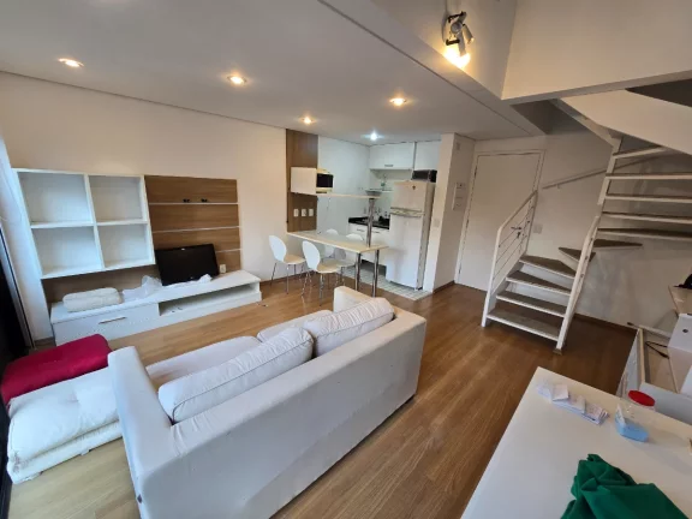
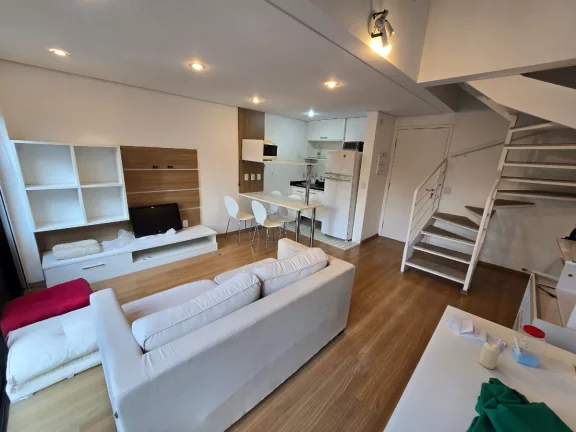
+ candle [478,341,501,370]
